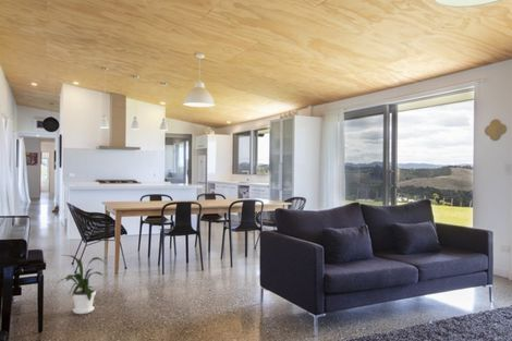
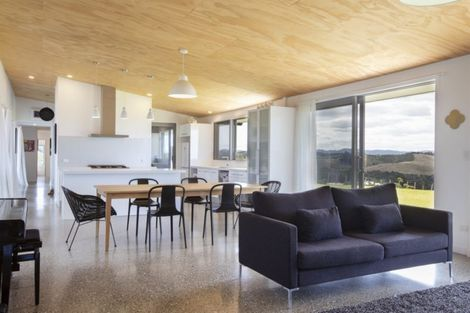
- house plant [58,254,106,315]
